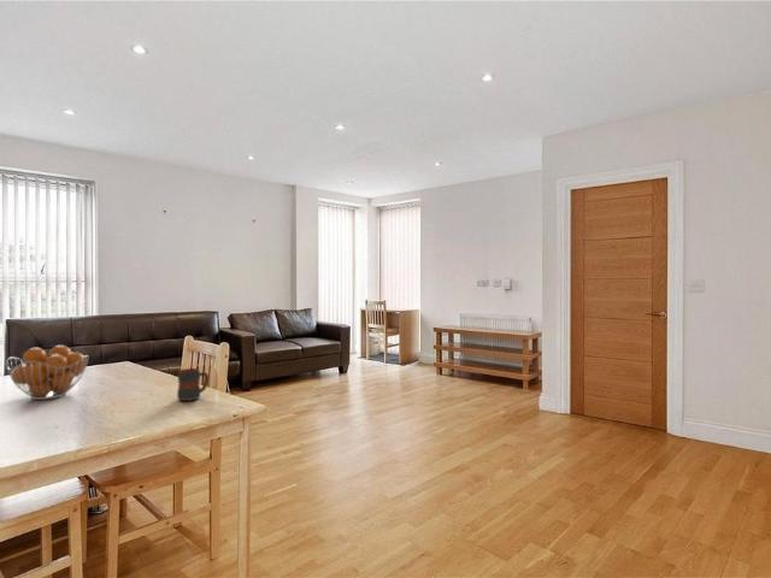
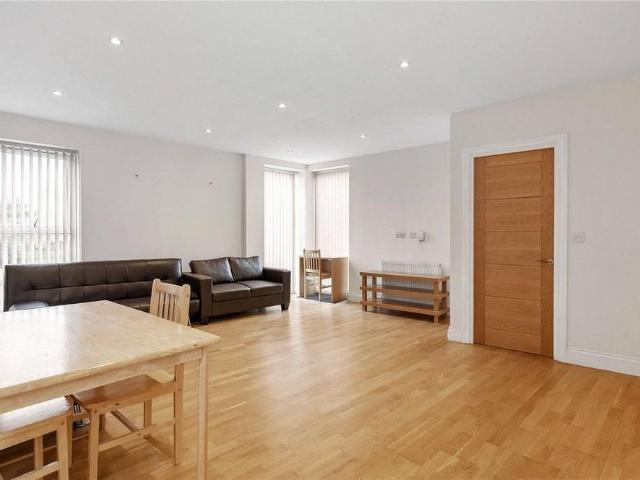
- mug [176,367,210,402]
- fruit basket [5,344,90,401]
